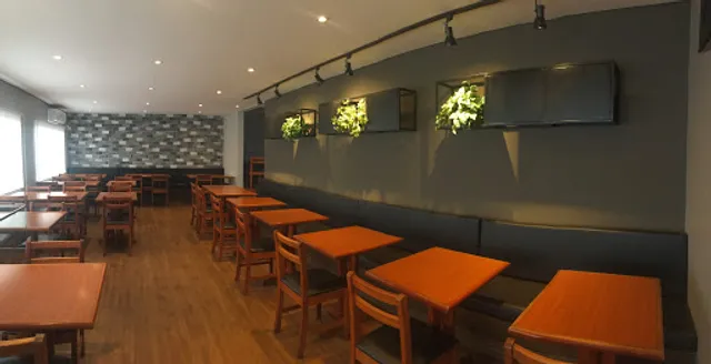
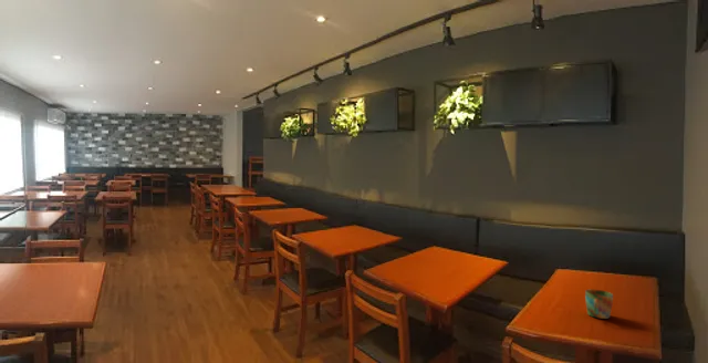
+ mug [584,288,614,320]
